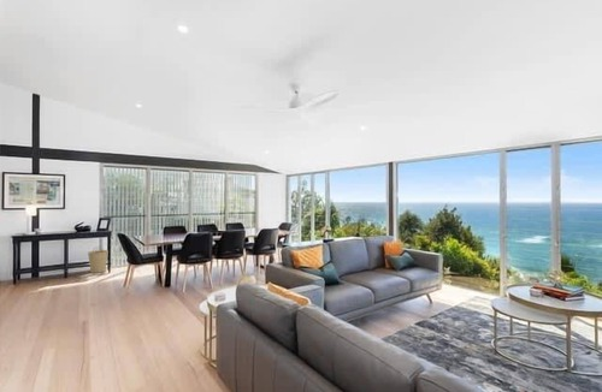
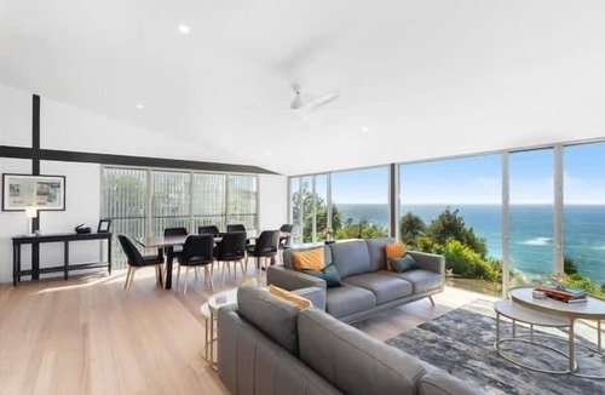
- basket [87,247,110,274]
